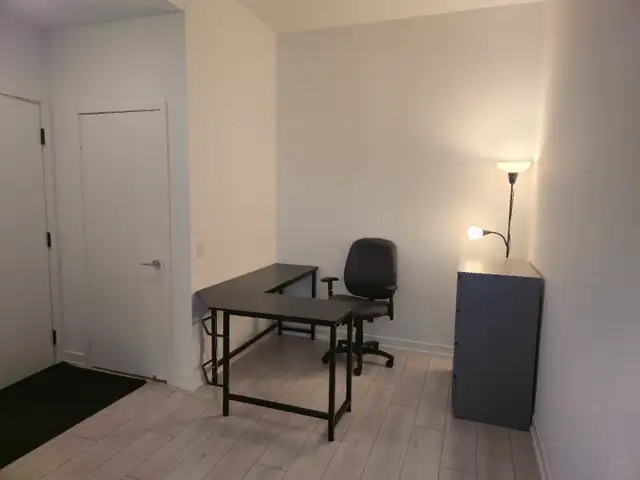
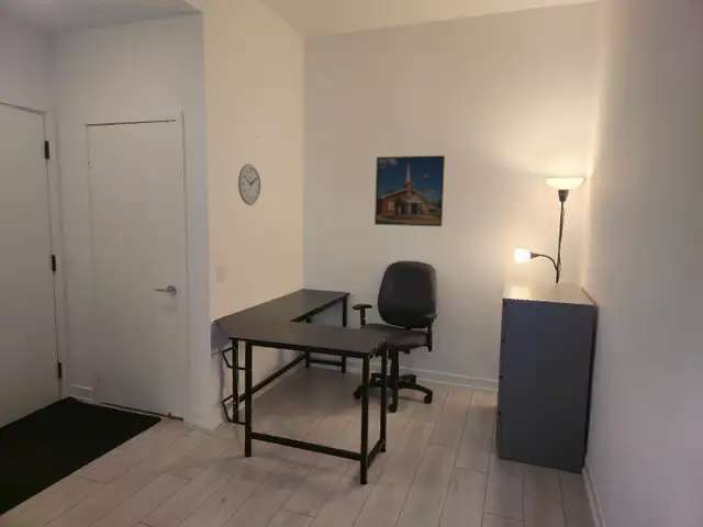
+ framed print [373,155,446,227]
+ wall clock [237,162,263,206]
